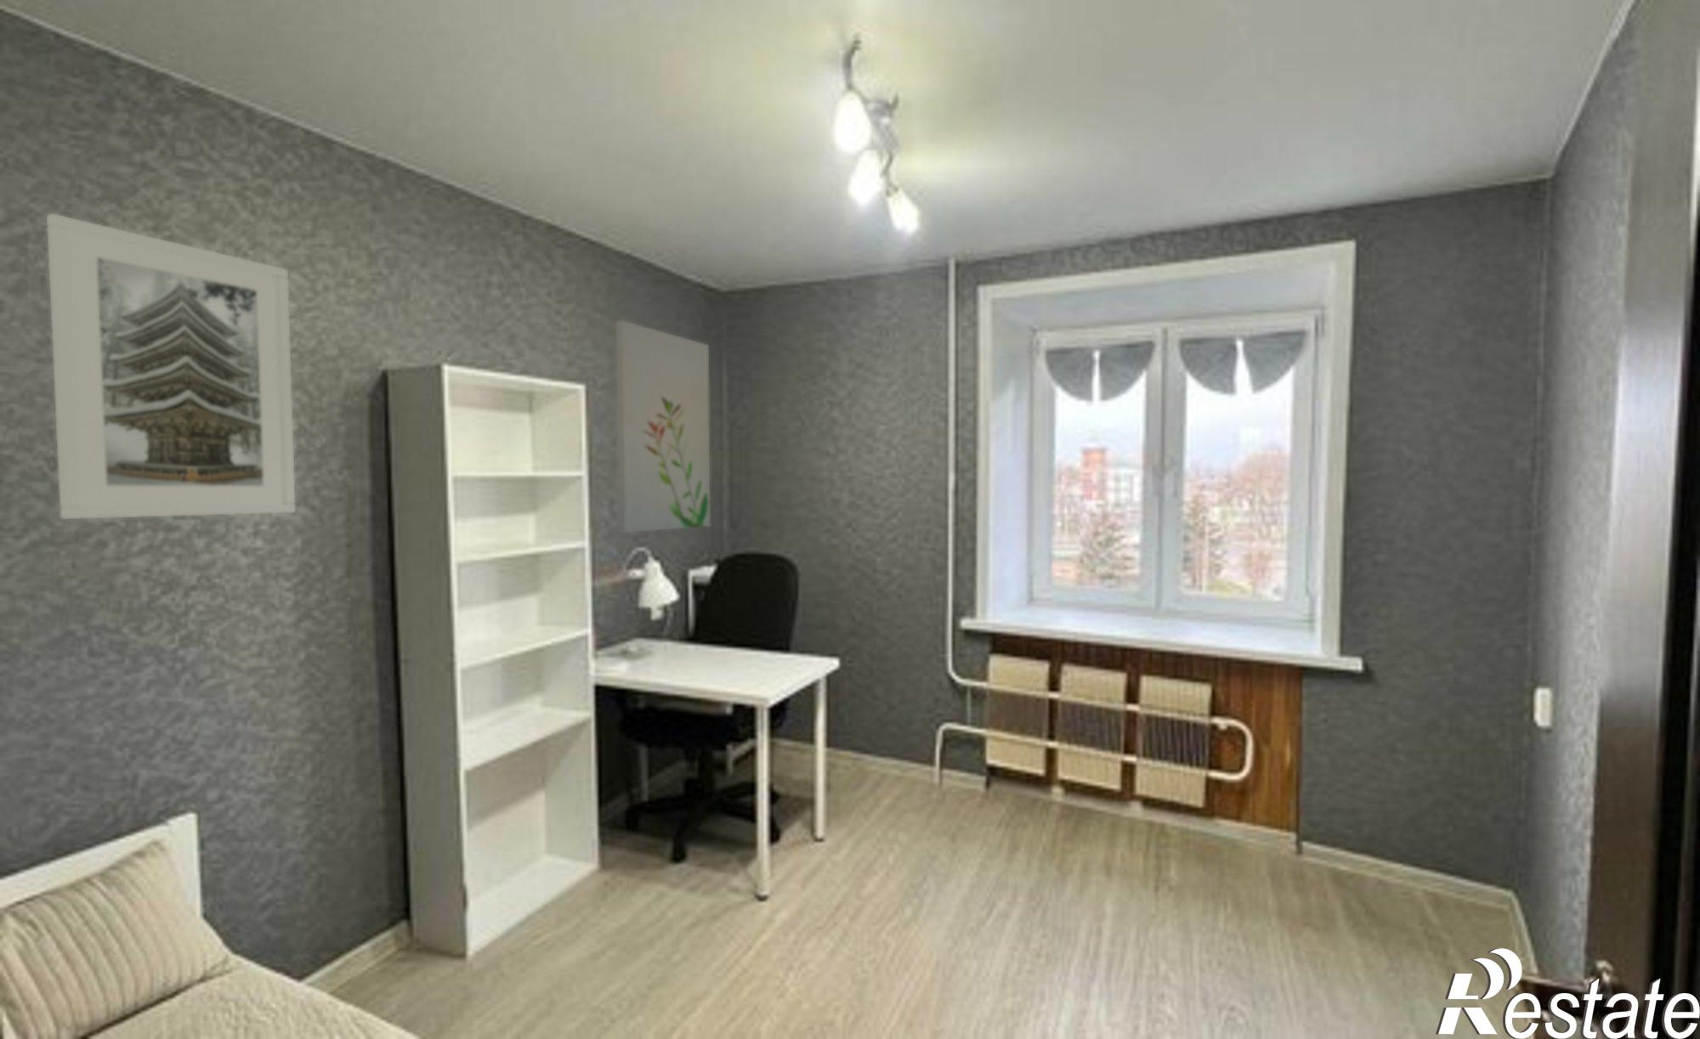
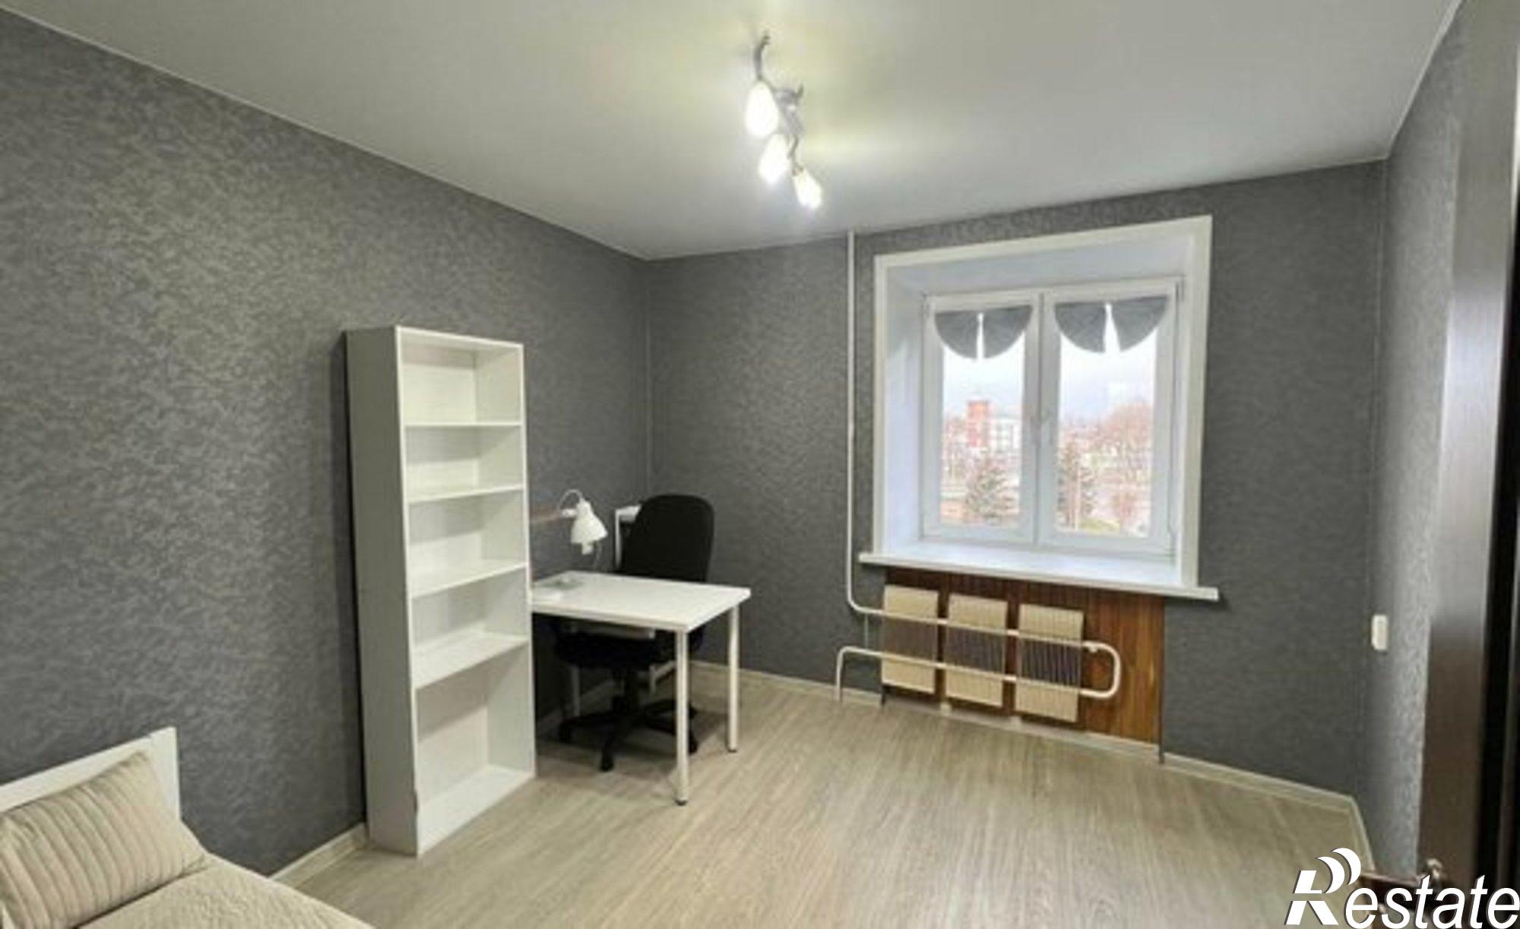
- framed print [46,212,296,520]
- wall art [616,319,710,534]
